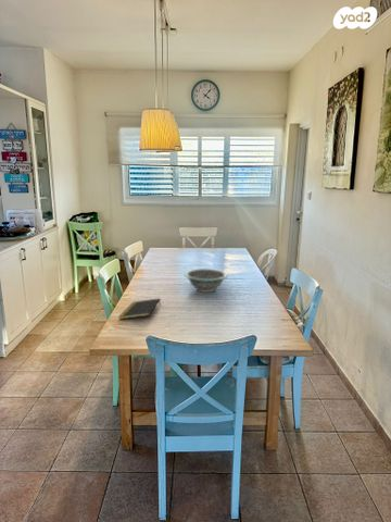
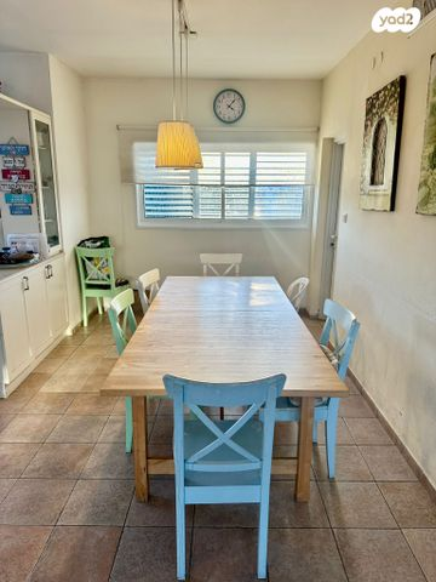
- notepad [118,297,162,320]
- decorative bowl [184,268,229,294]
